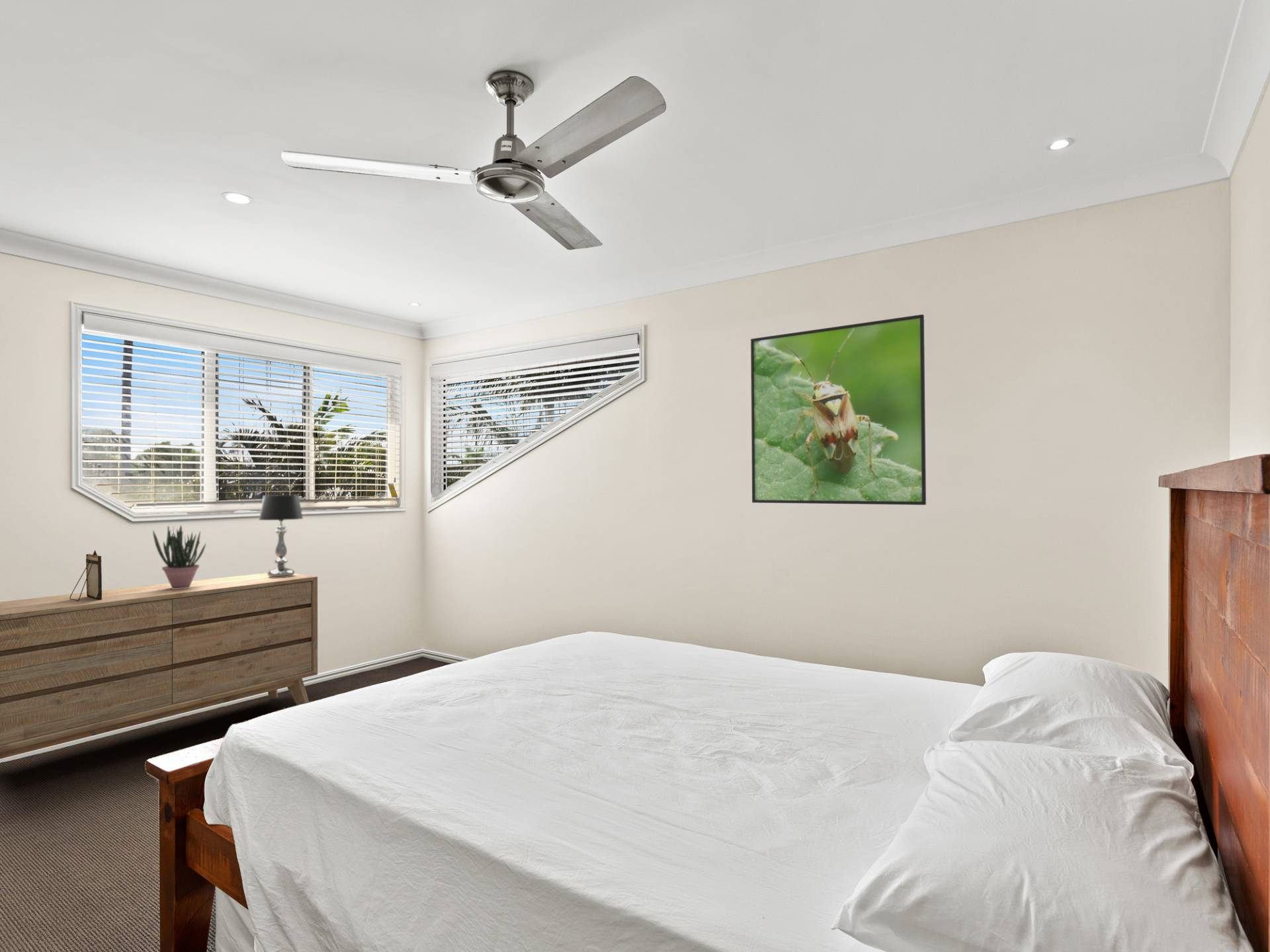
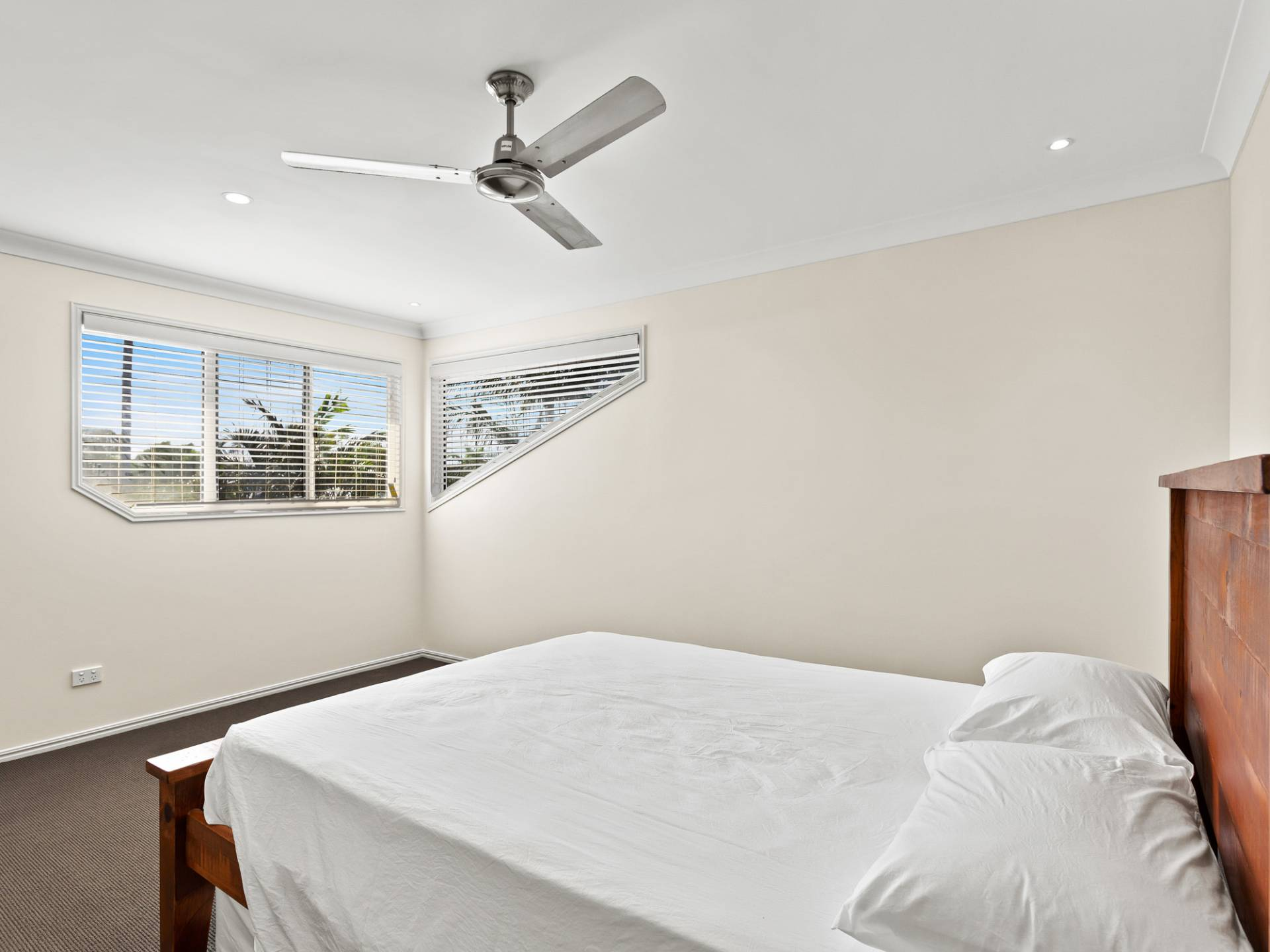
- photo frame [70,550,103,602]
- potted plant [152,524,207,589]
- table lamp [258,495,304,578]
- dresser [0,572,318,760]
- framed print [750,314,927,506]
